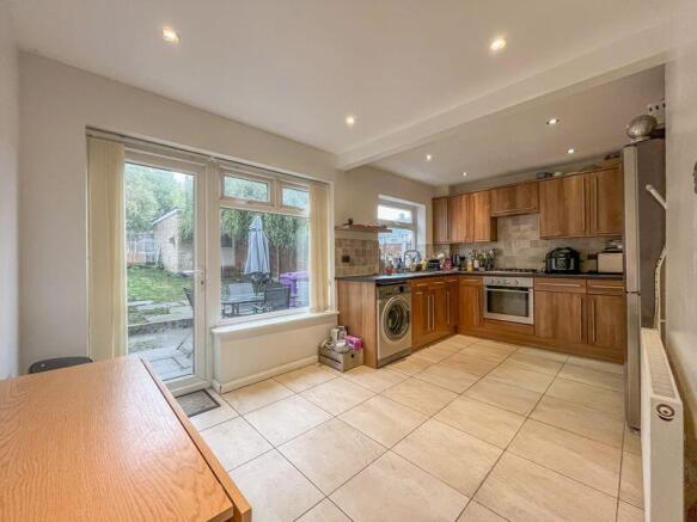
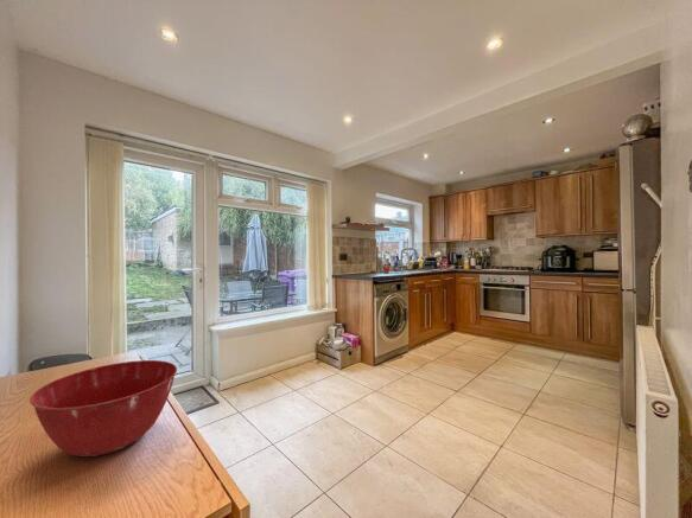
+ mixing bowl [28,359,178,458]
